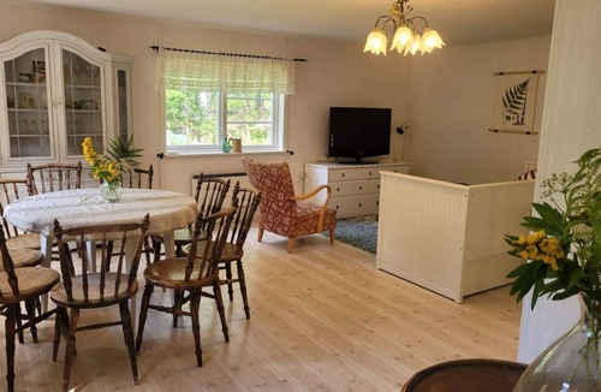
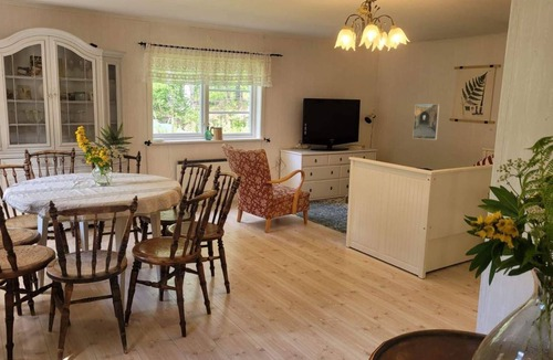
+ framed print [411,103,441,141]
